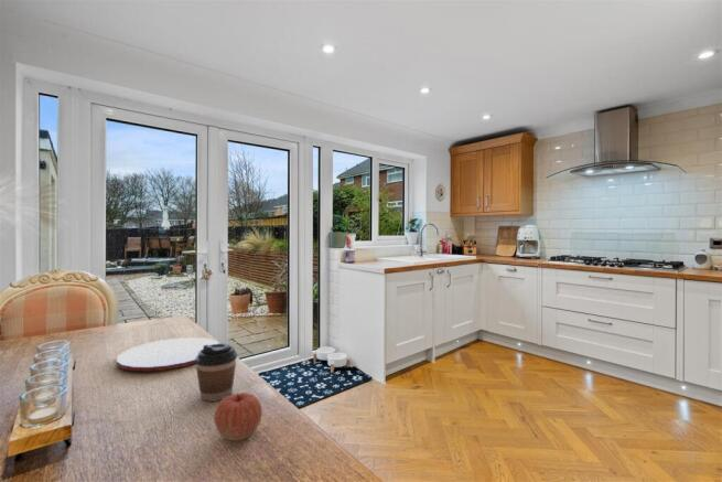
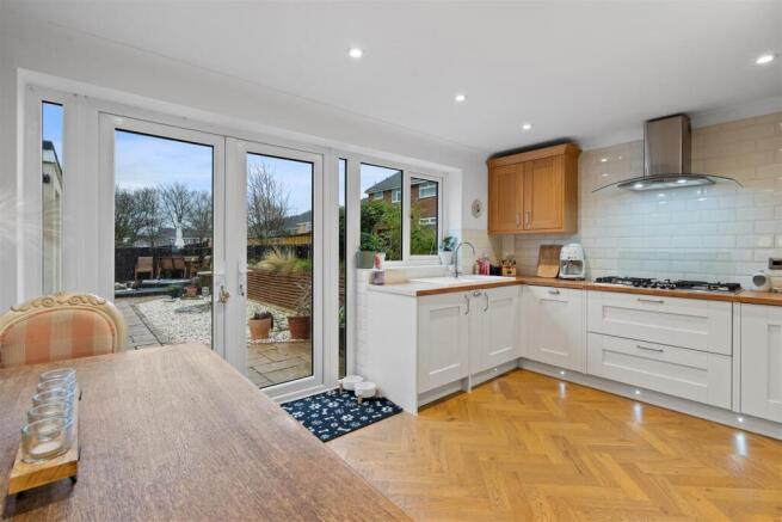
- coffee cup [195,342,238,403]
- plate [116,336,219,373]
- apple [213,392,263,442]
